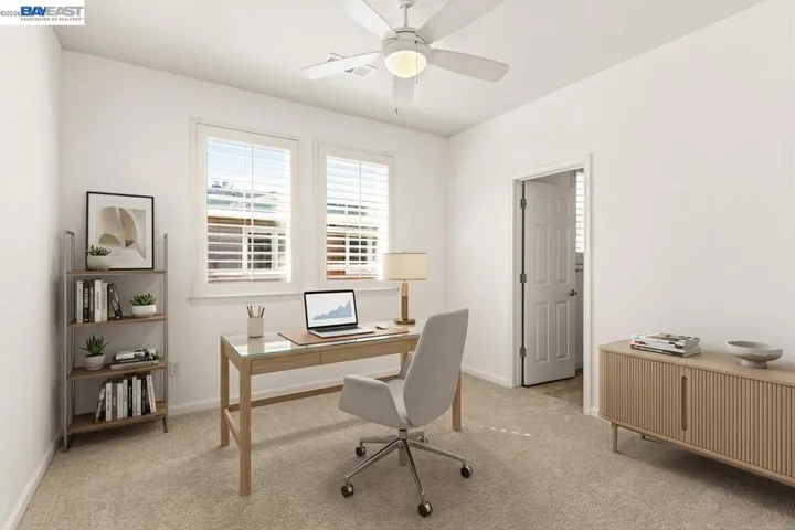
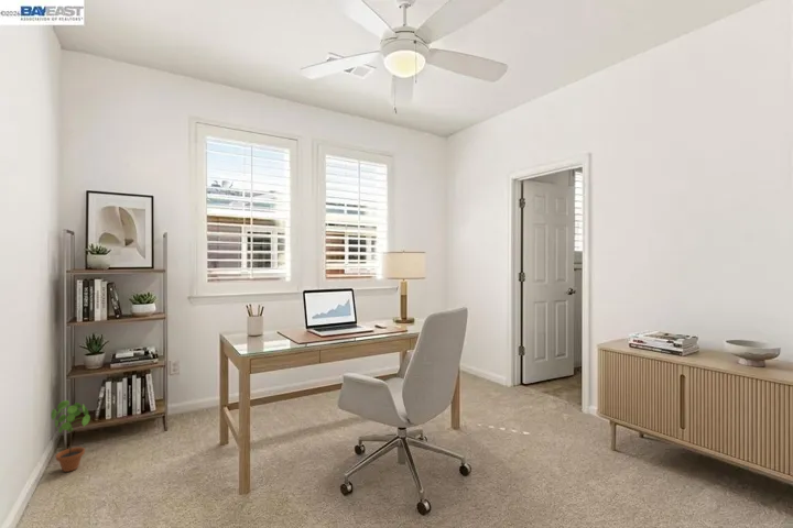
+ potted plant [50,399,91,473]
